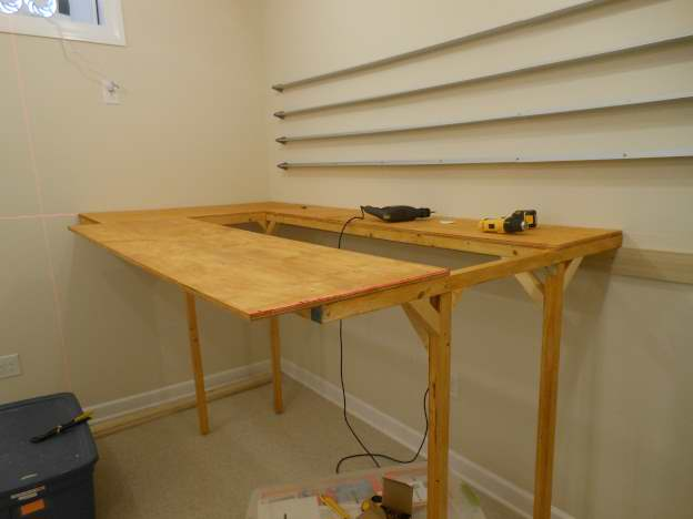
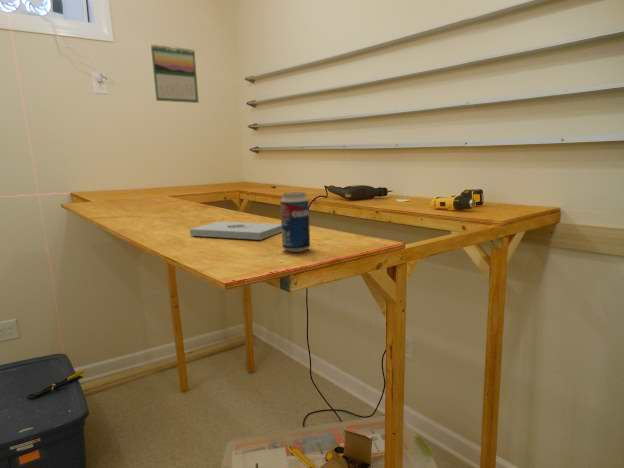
+ calendar [150,43,200,104]
+ notepad [189,221,282,241]
+ beverage can [279,191,311,253]
